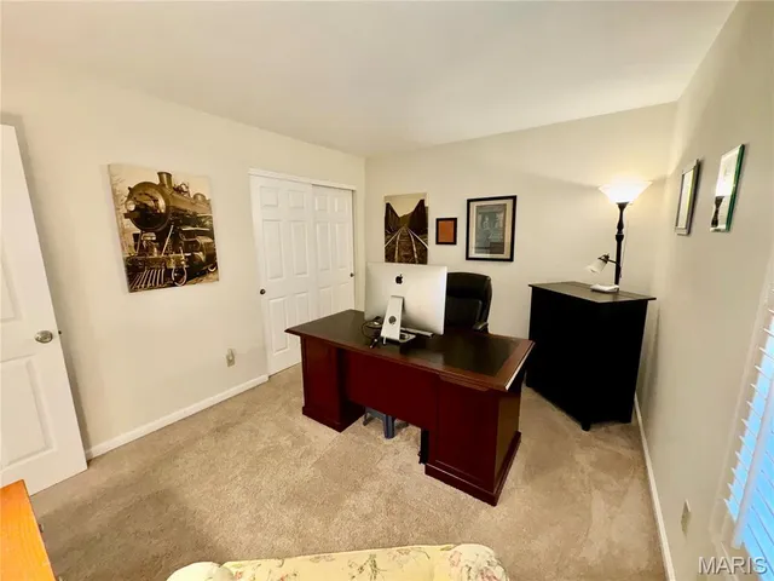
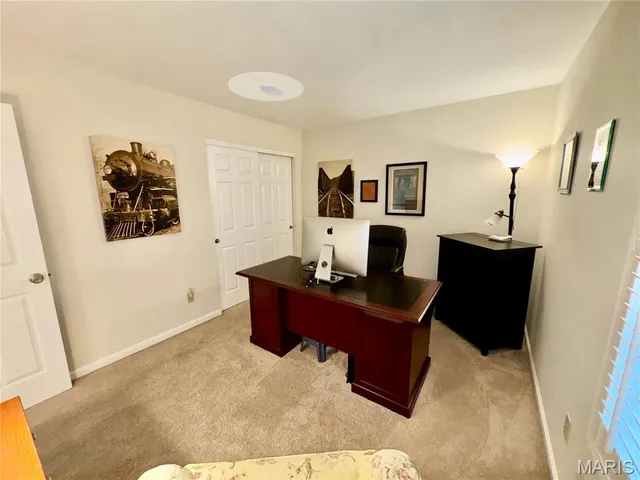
+ ceiling light [227,71,305,102]
